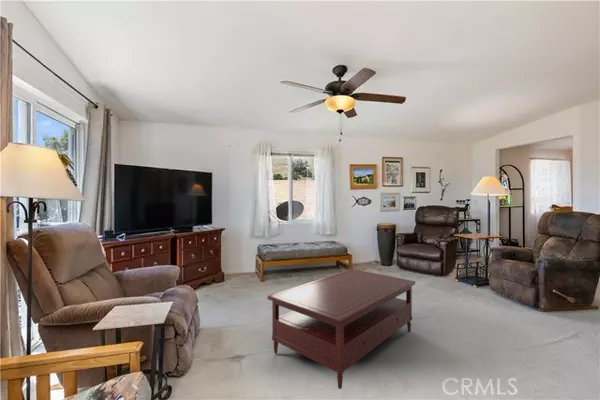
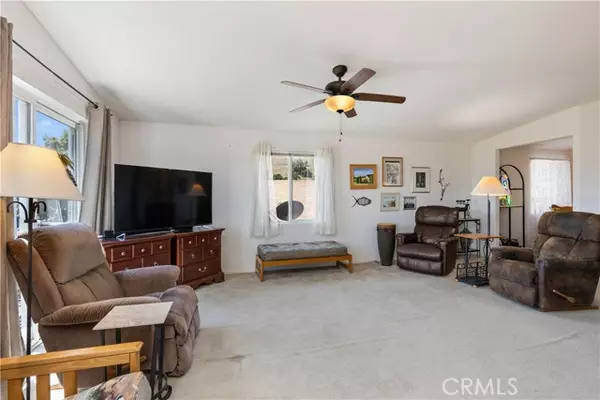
- coffee table [267,268,416,390]
